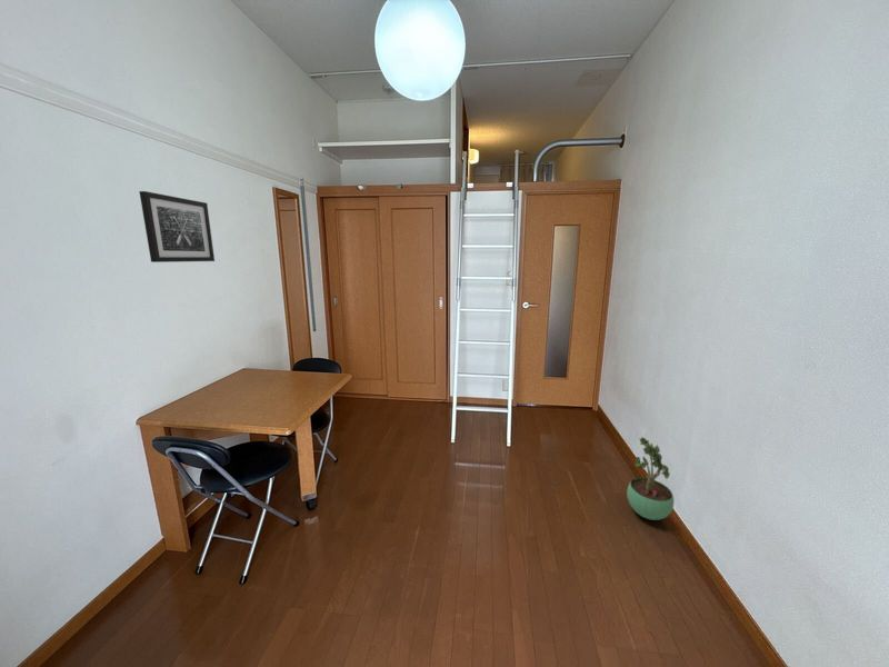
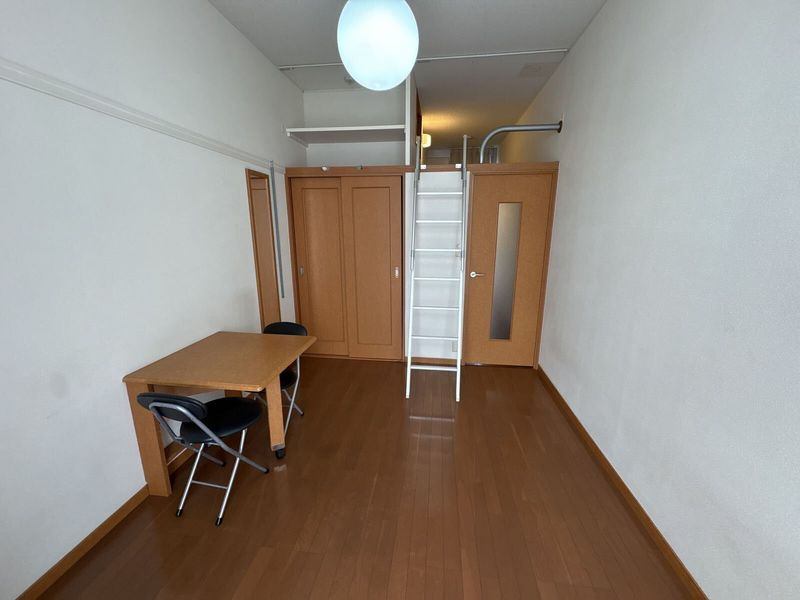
- potted plant [626,436,675,521]
- wall art [138,190,216,263]
